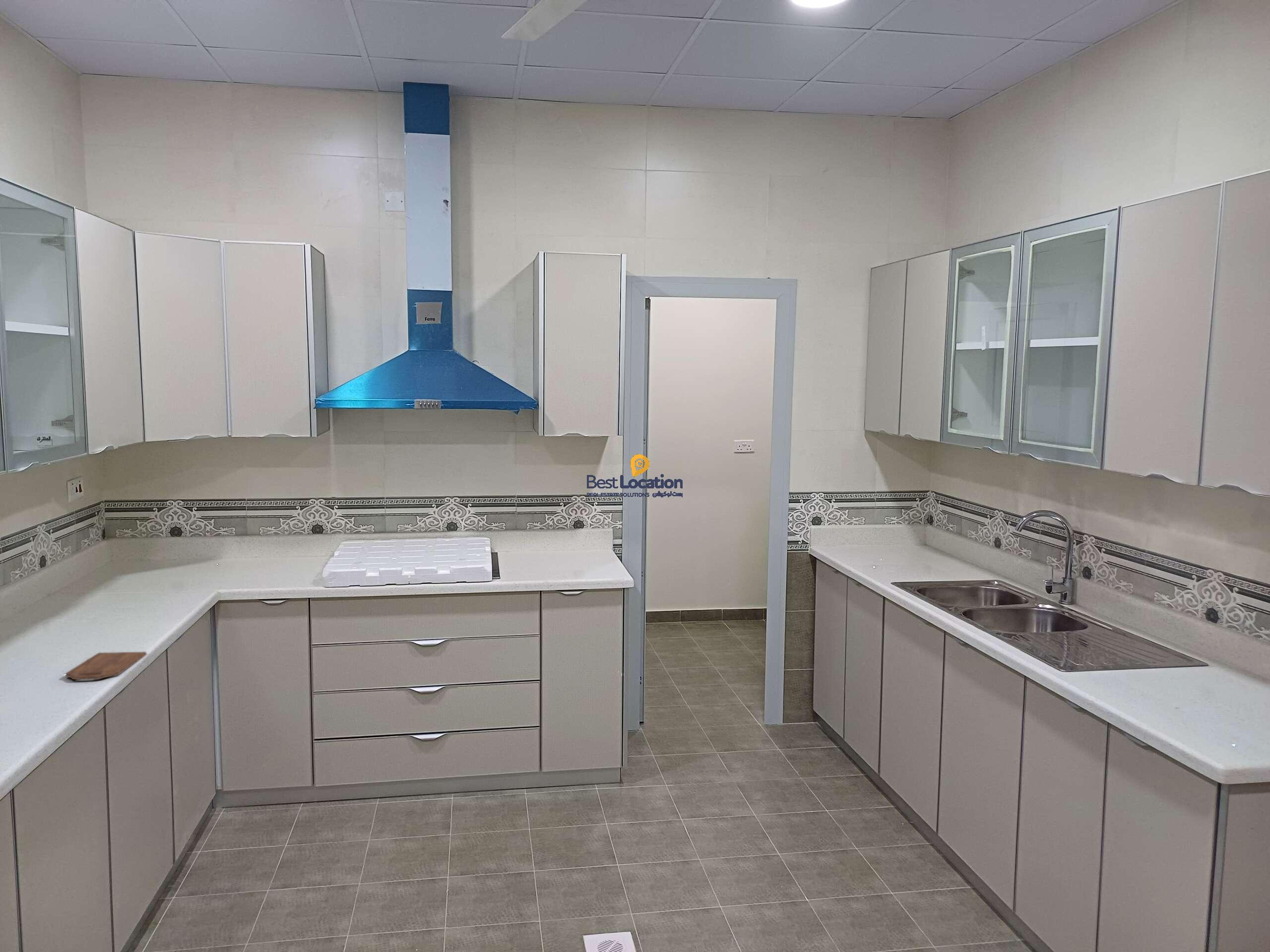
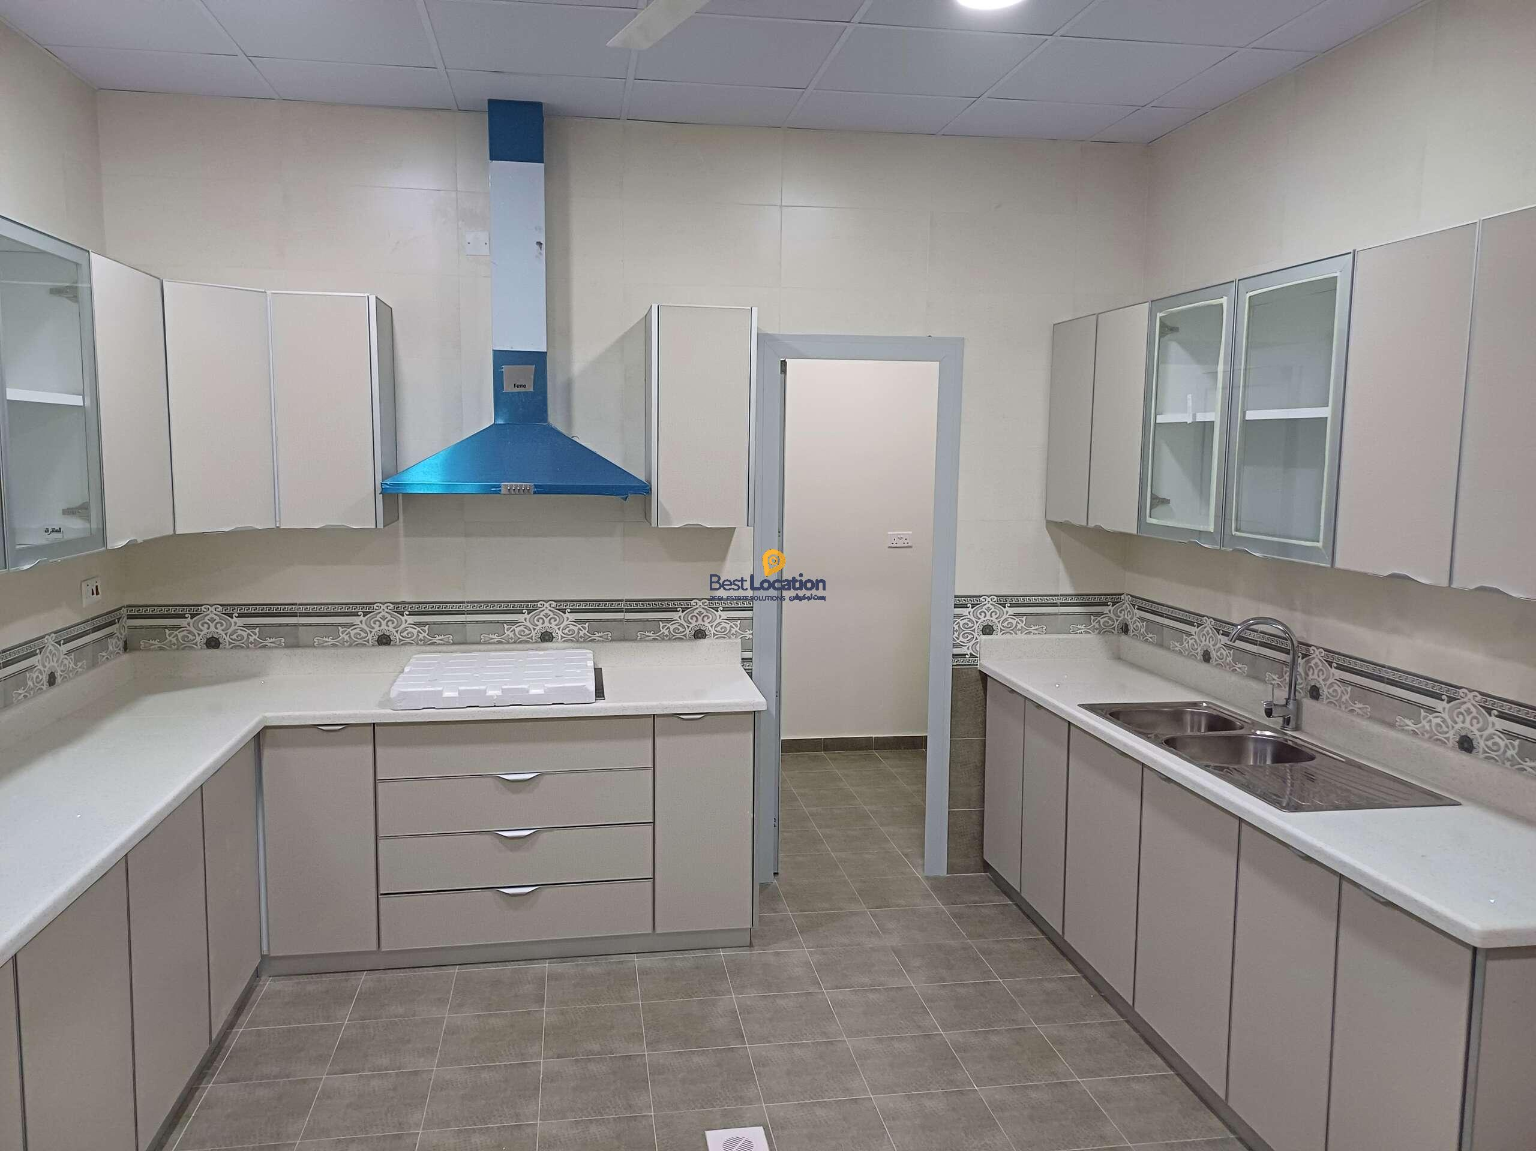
- cutting board [65,651,147,680]
